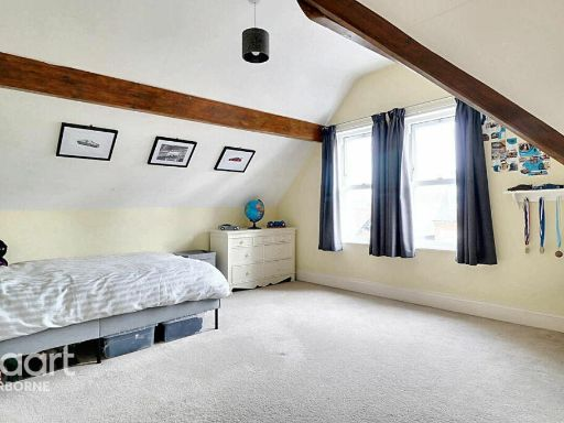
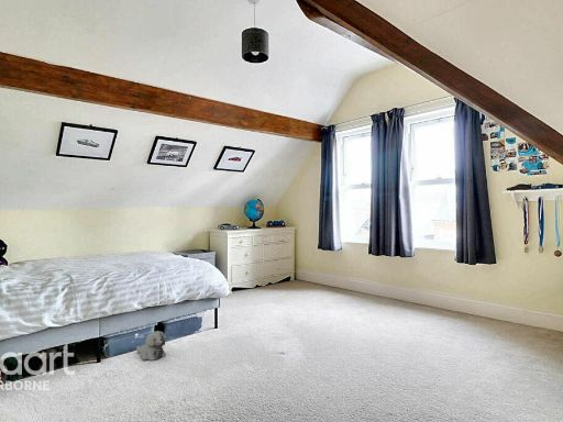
+ plush toy [135,330,167,362]
